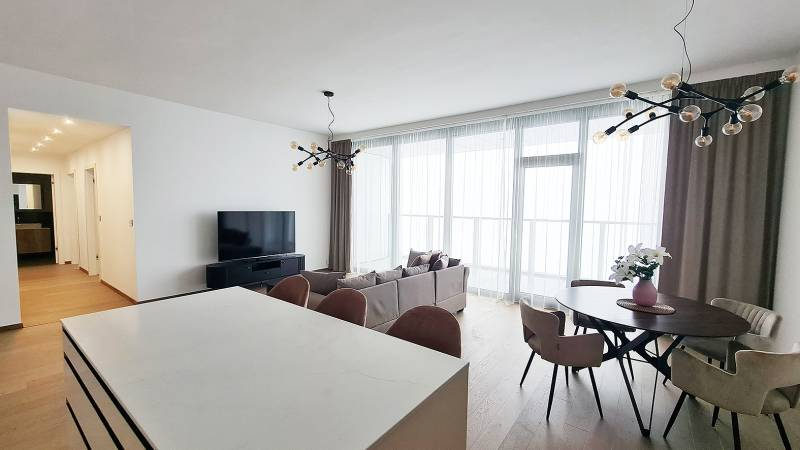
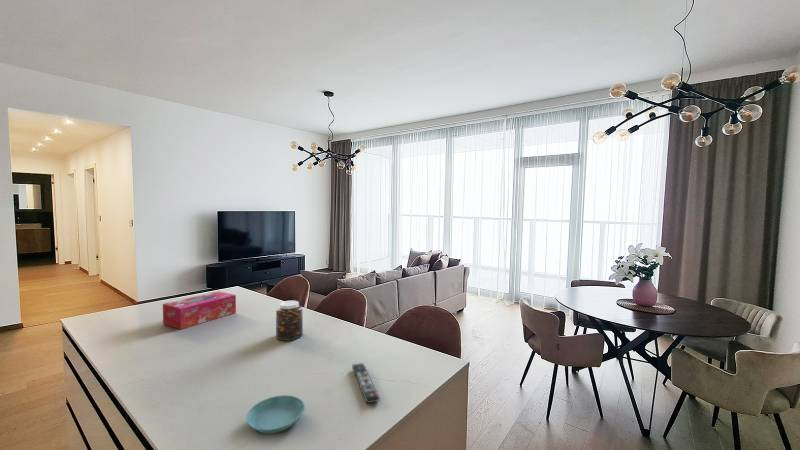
+ jar [275,300,304,342]
+ remote control [351,362,380,404]
+ saucer [245,394,306,435]
+ tissue box [162,290,237,330]
